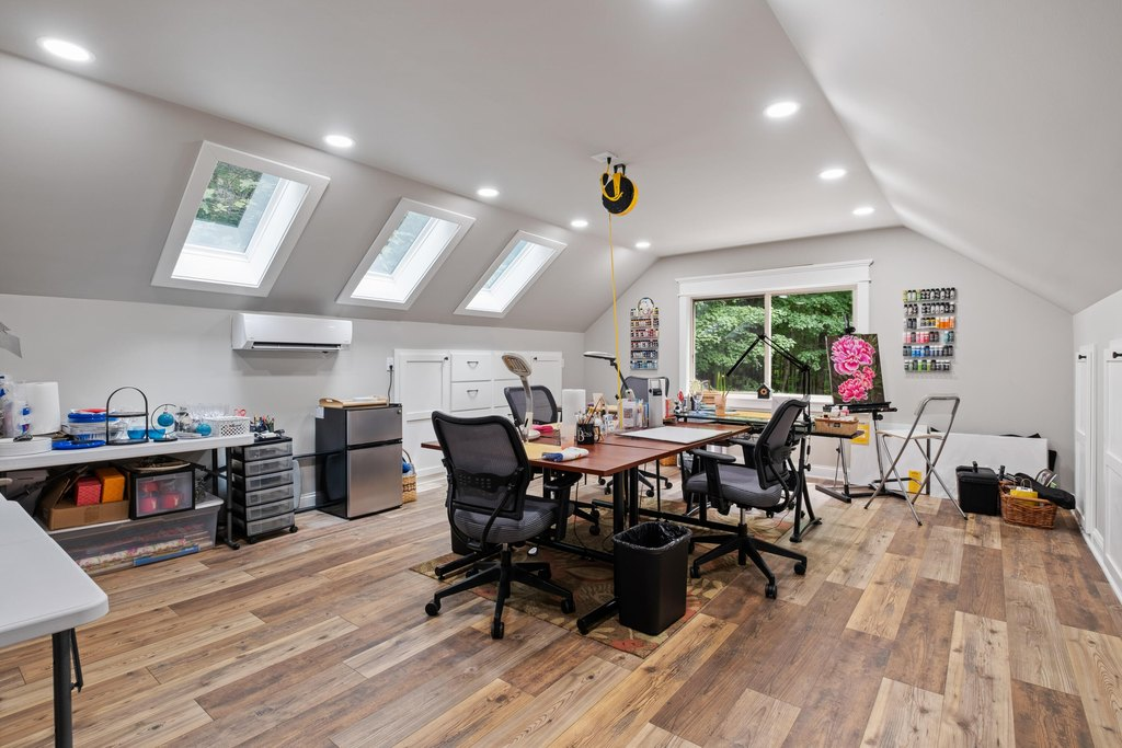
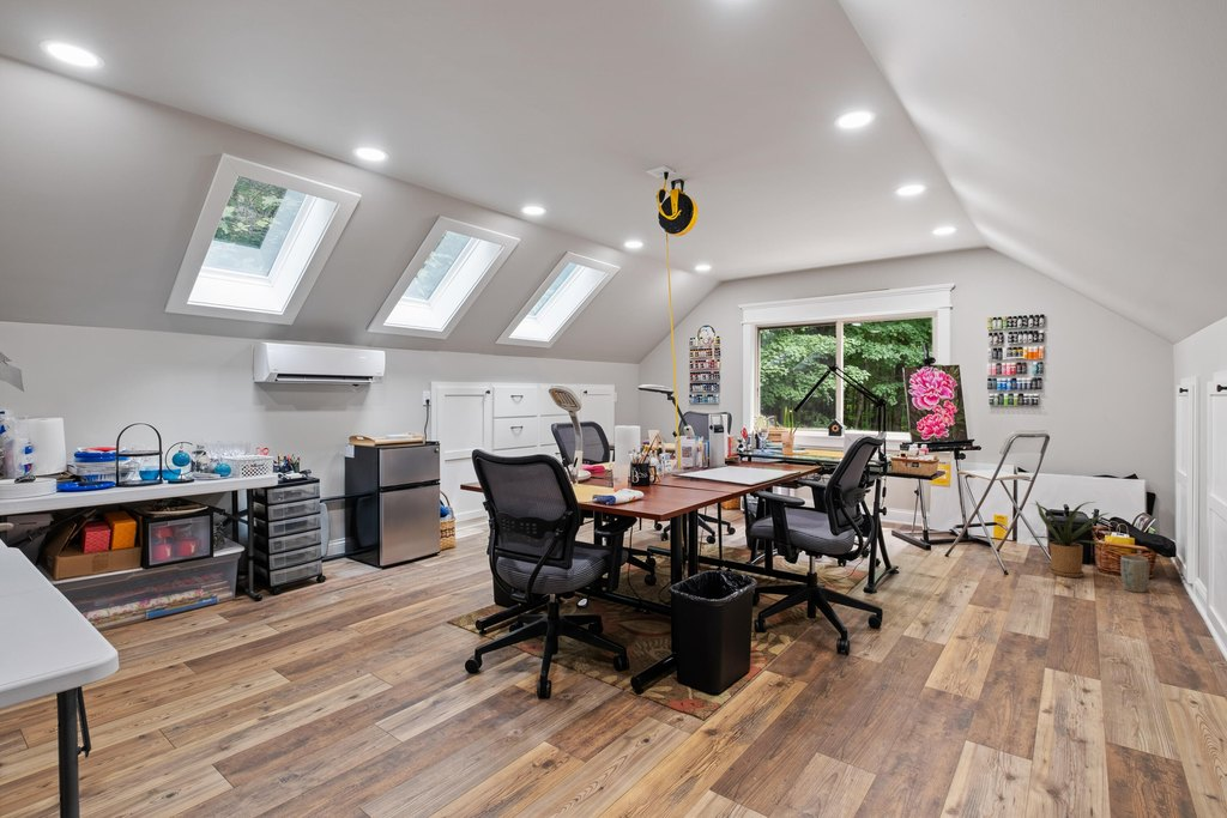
+ plant pot [1119,555,1150,594]
+ house plant [1029,499,1111,578]
